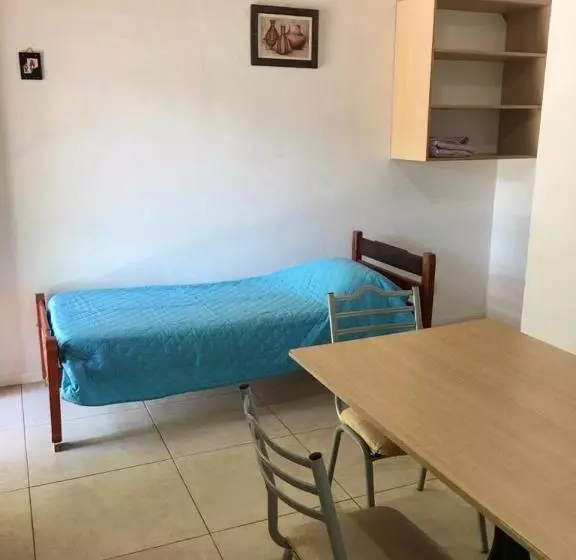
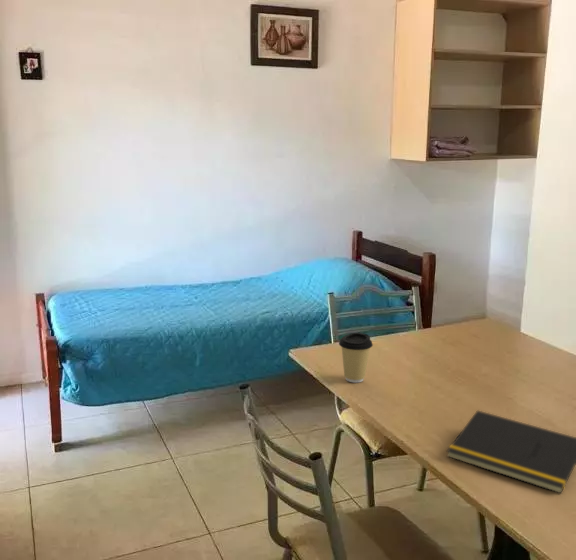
+ notepad [446,409,576,494]
+ coffee cup [338,332,374,384]
